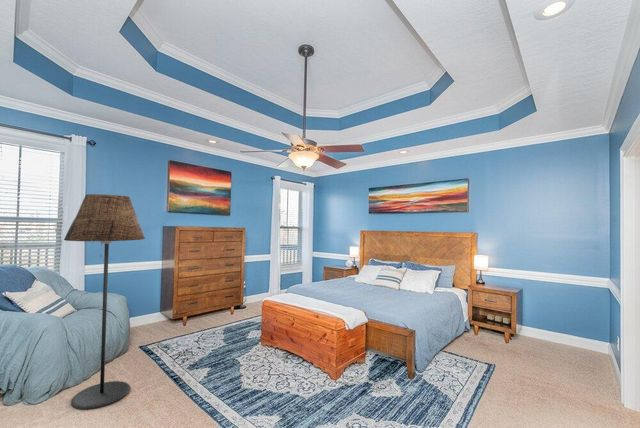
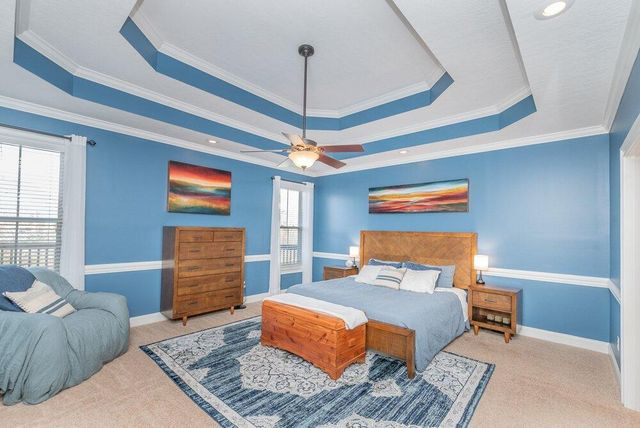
- floor lamp [63,193,146,411]
